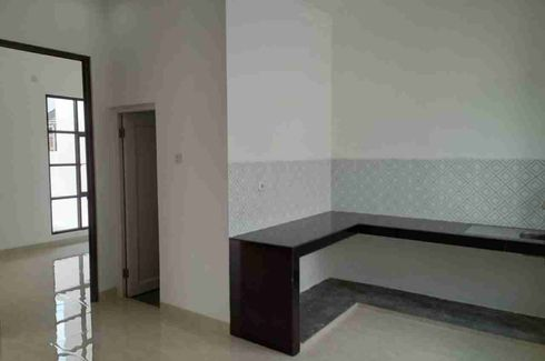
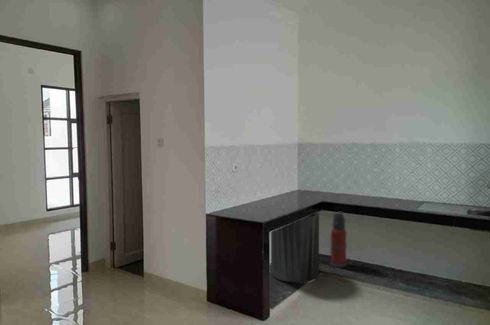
+ trash can [270,211,320,283]
+ fire extinguisher [330,212,348,268]
